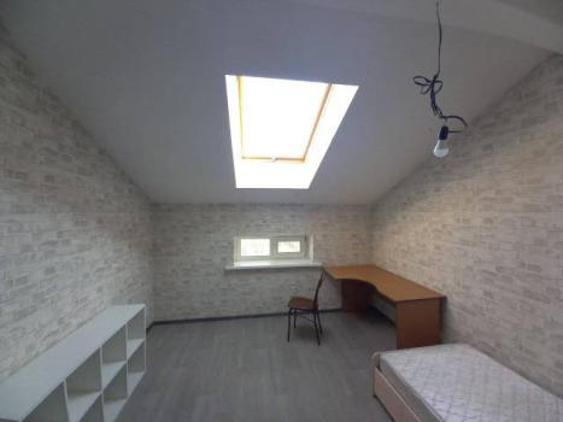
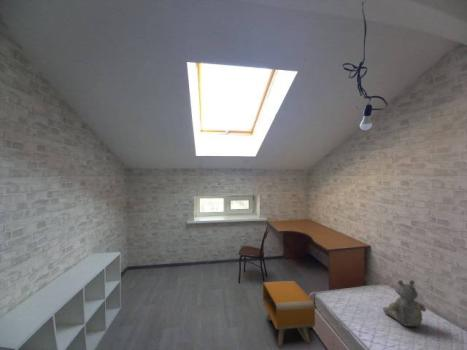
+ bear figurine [382,279,427,327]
+ nightstand [262,280,316,348]
